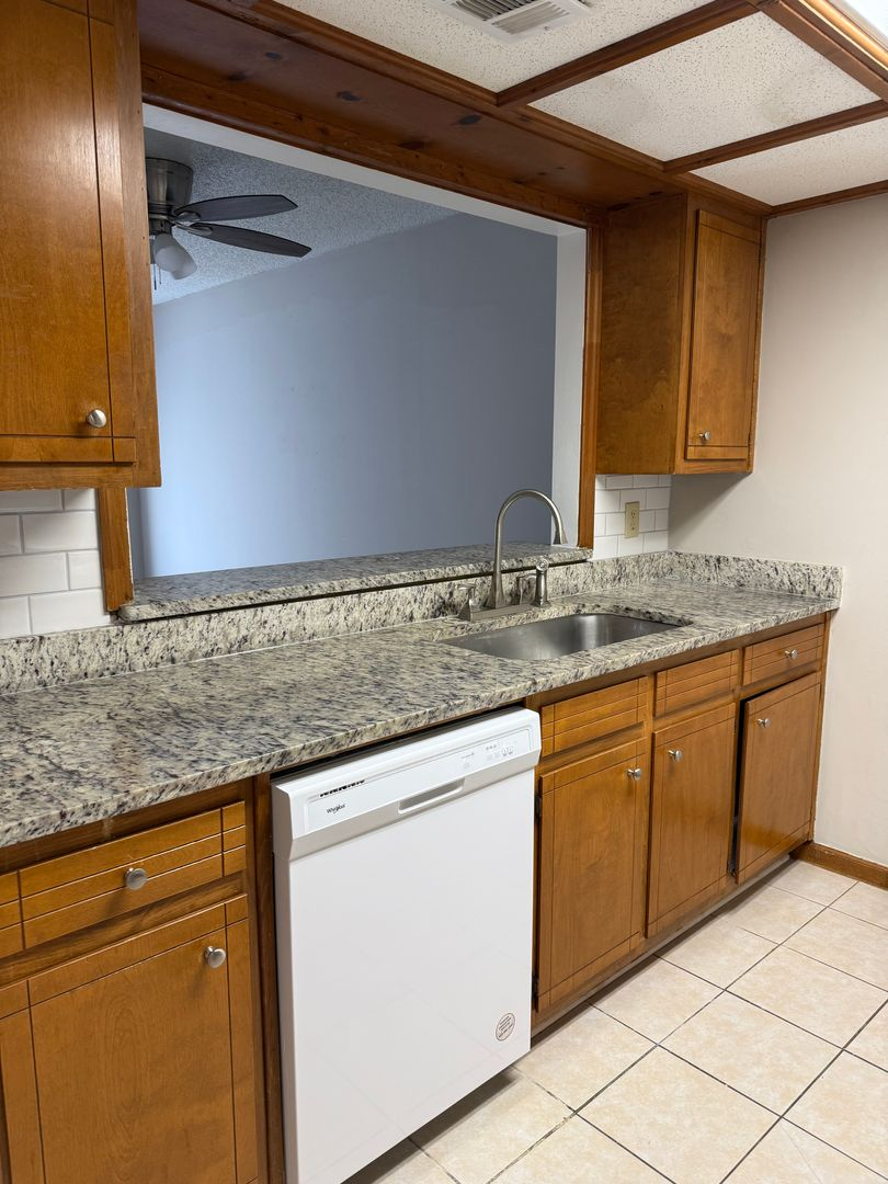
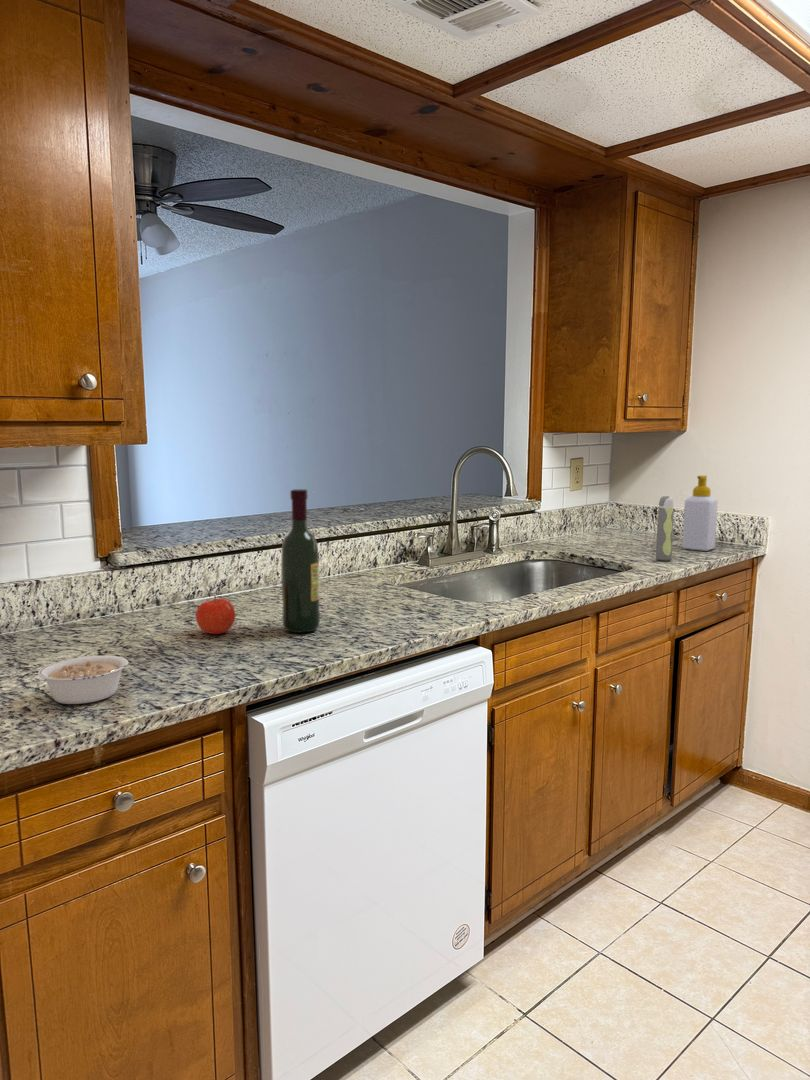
+ apple [195,594,236,635]
+ spray bottle [655,495,674,562]
+ soap bottle [681,474,719,552]
+ legume [37,655,144,705]
+ wine bottle [280,488,321,634]
